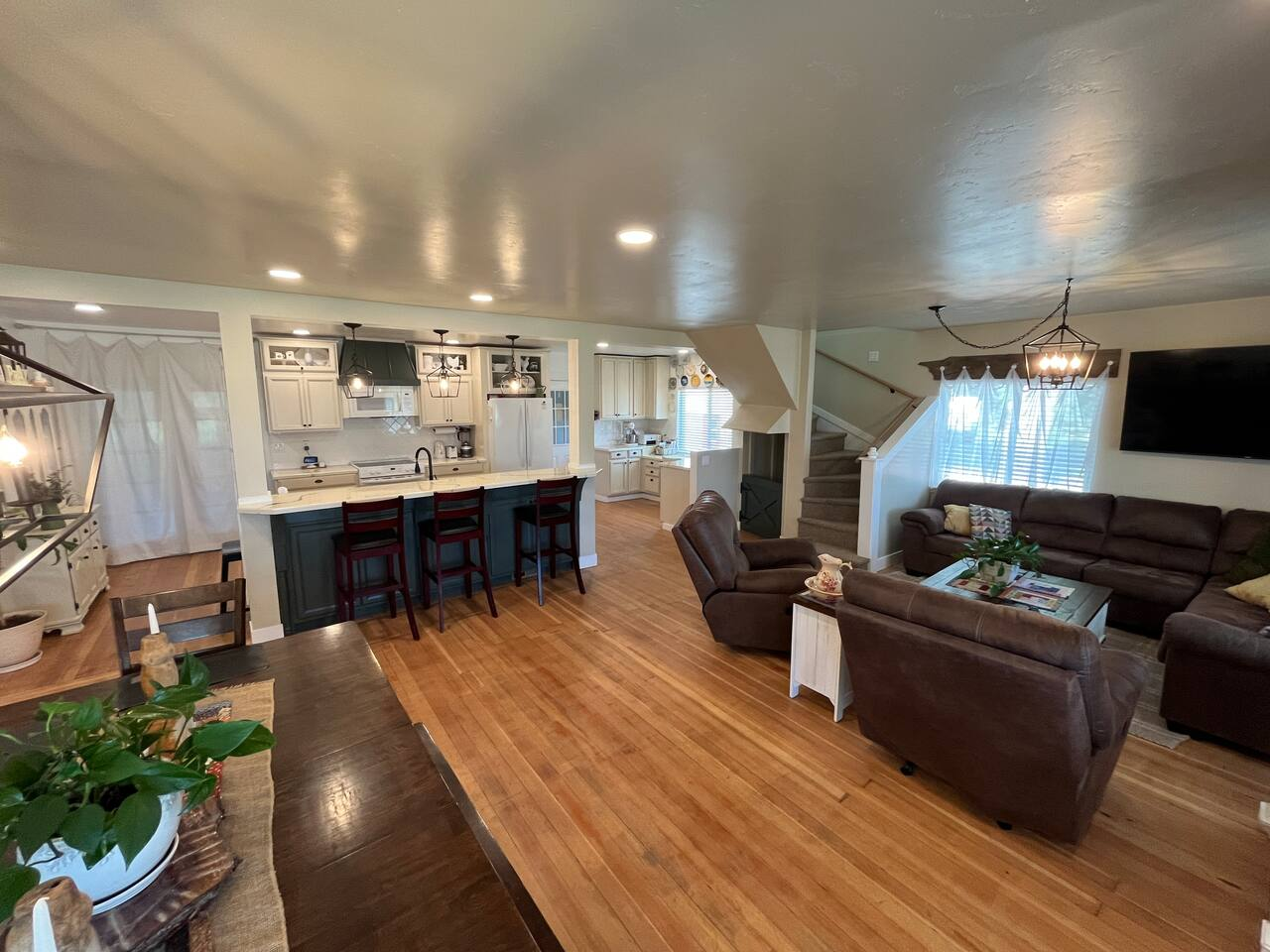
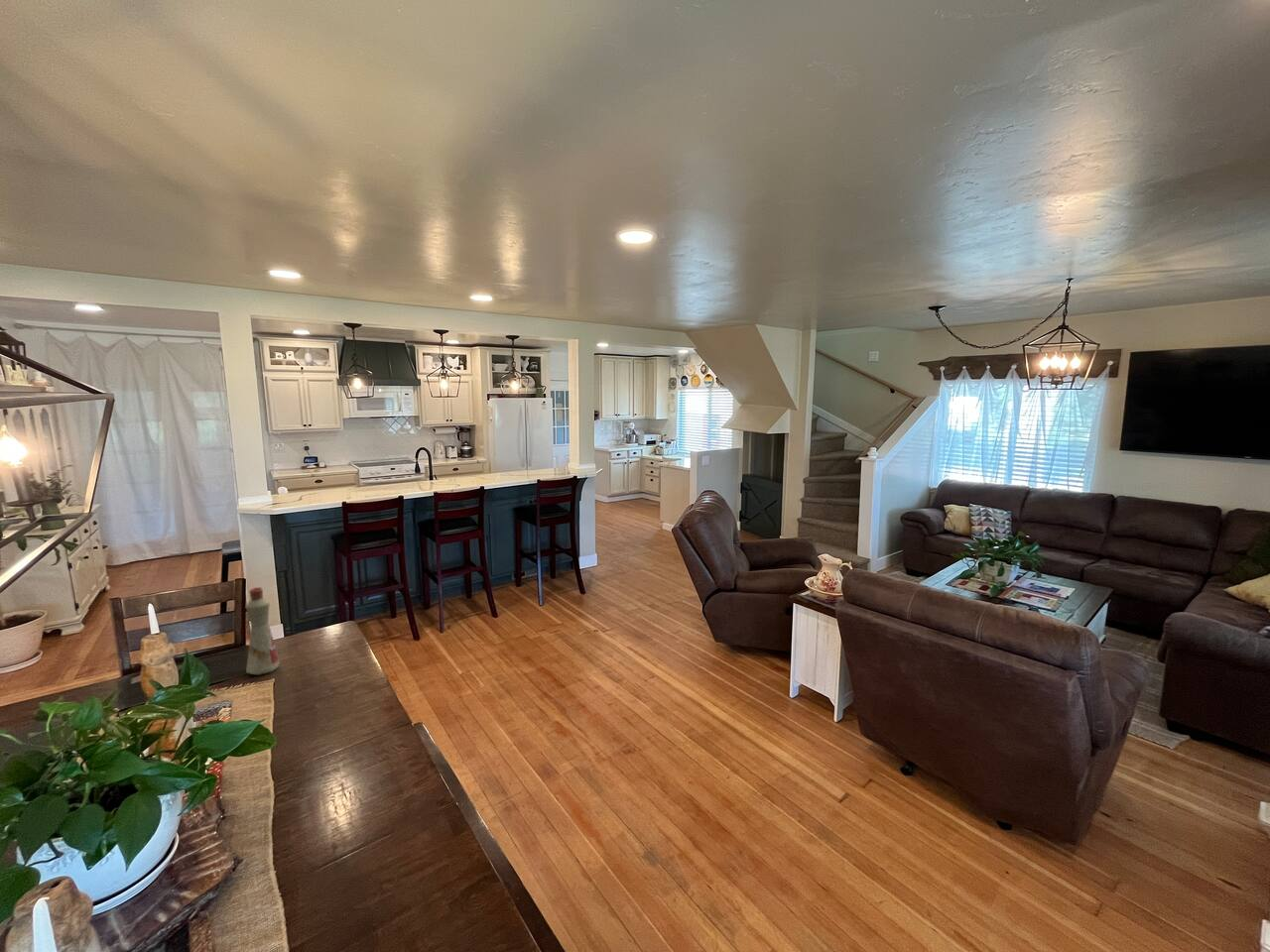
+ bottle [245,586,281,676]
